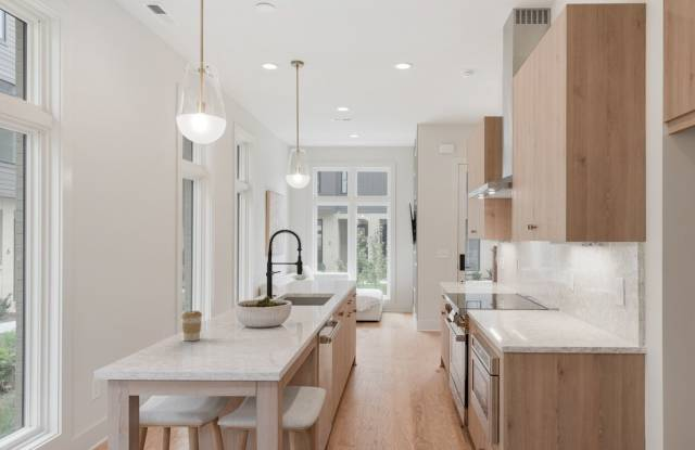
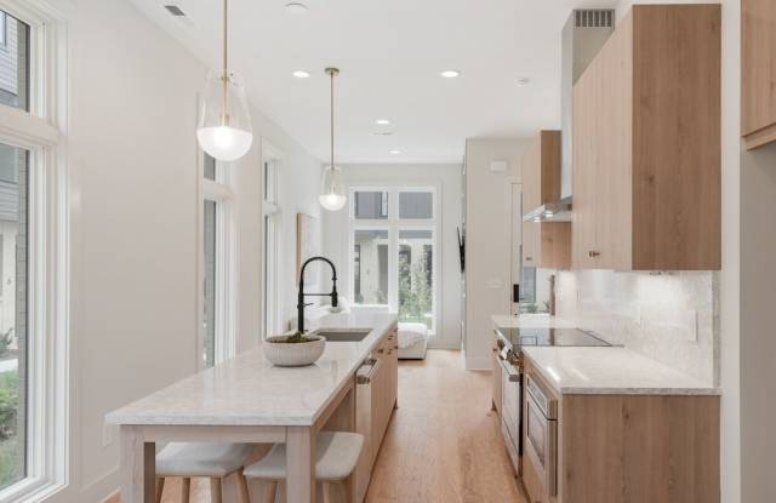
- coffee cup [180,310,203,342]
